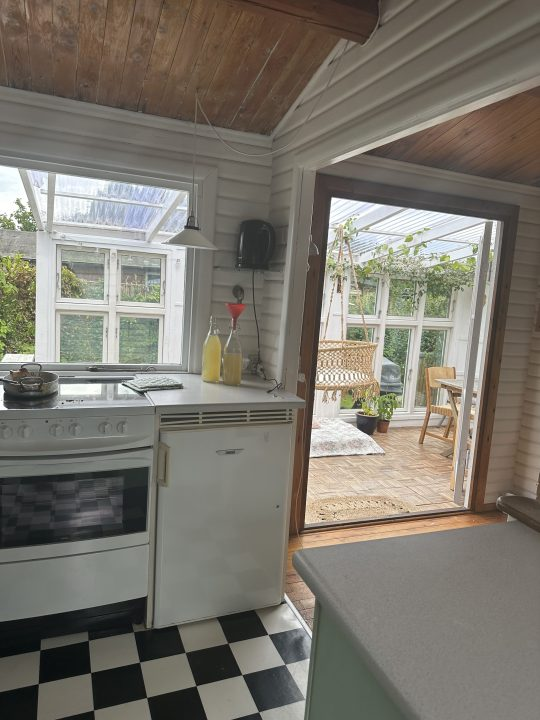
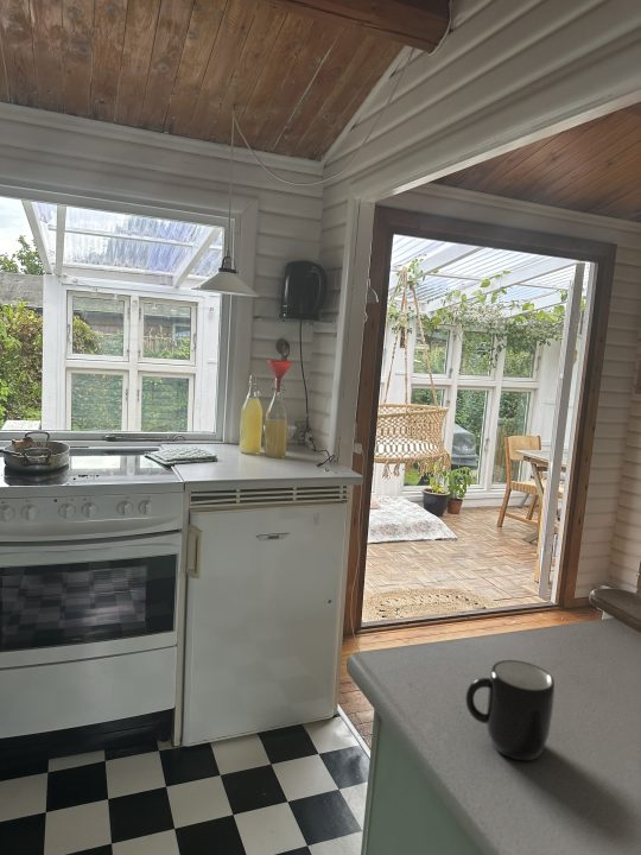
+ mug [464,659,556,761]
